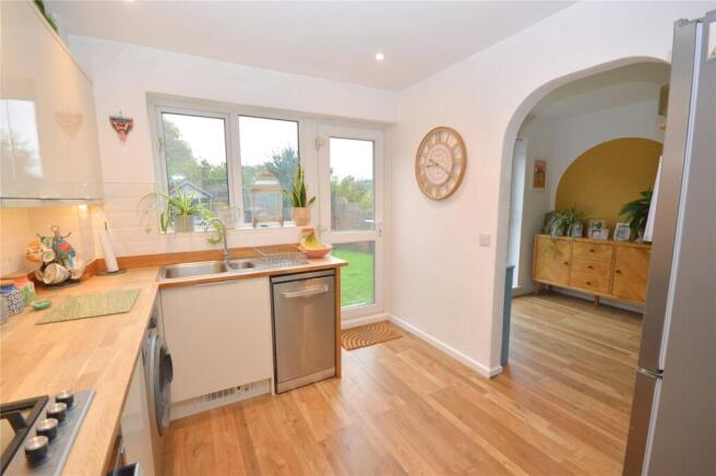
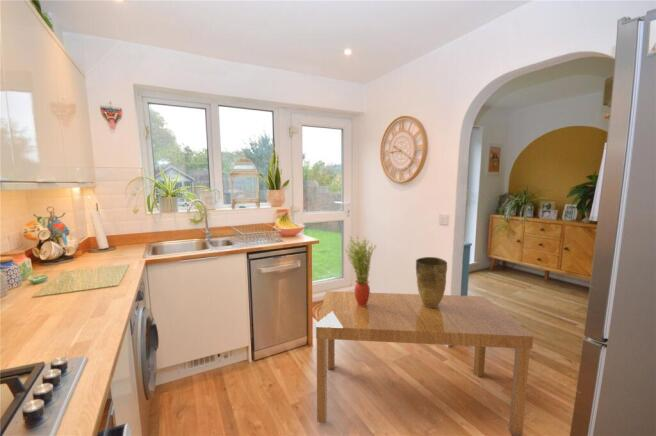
+ potted plant [344,234,377,306]
+ vase [415,256,448,307]
+ dining table [315,290,534,436]
